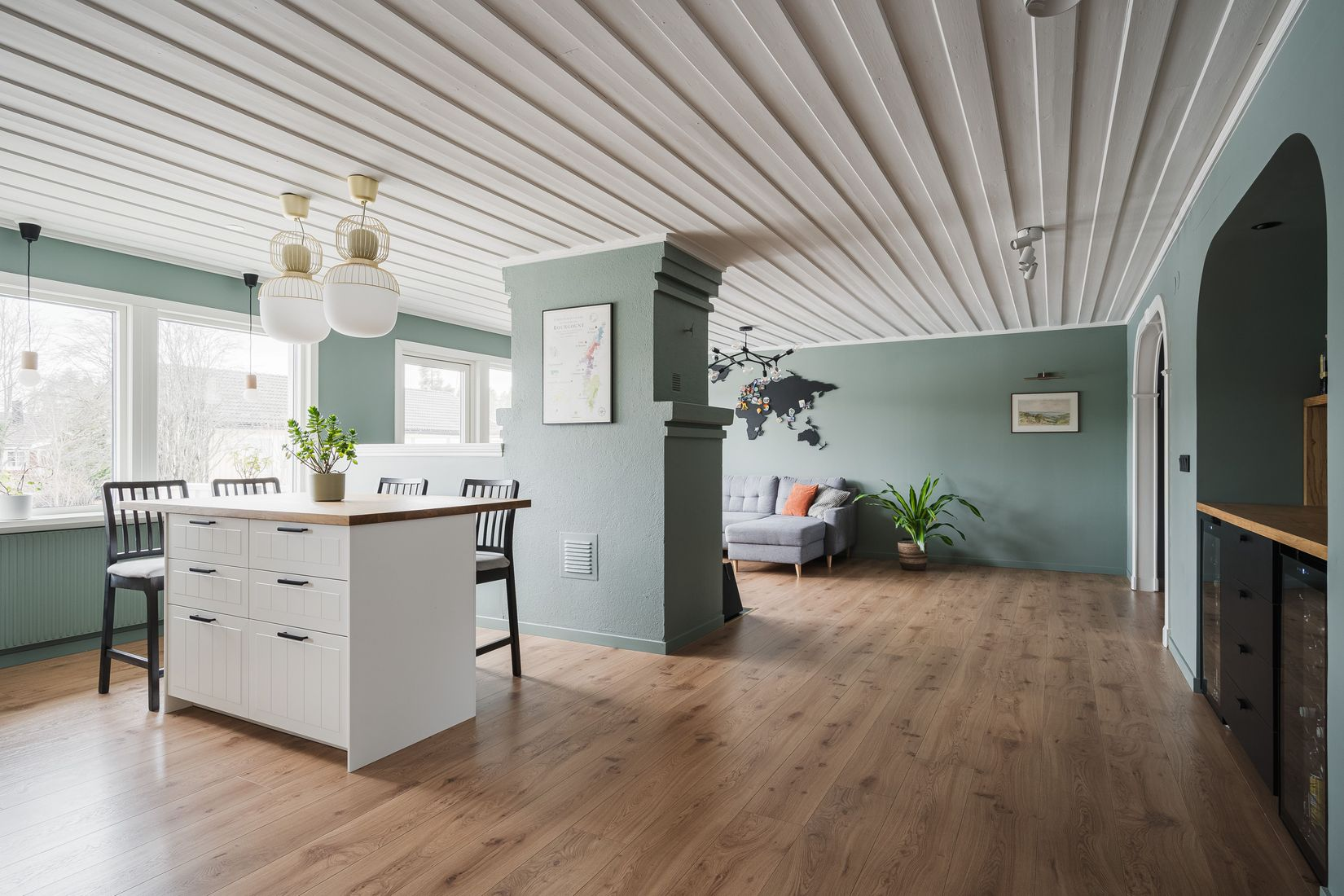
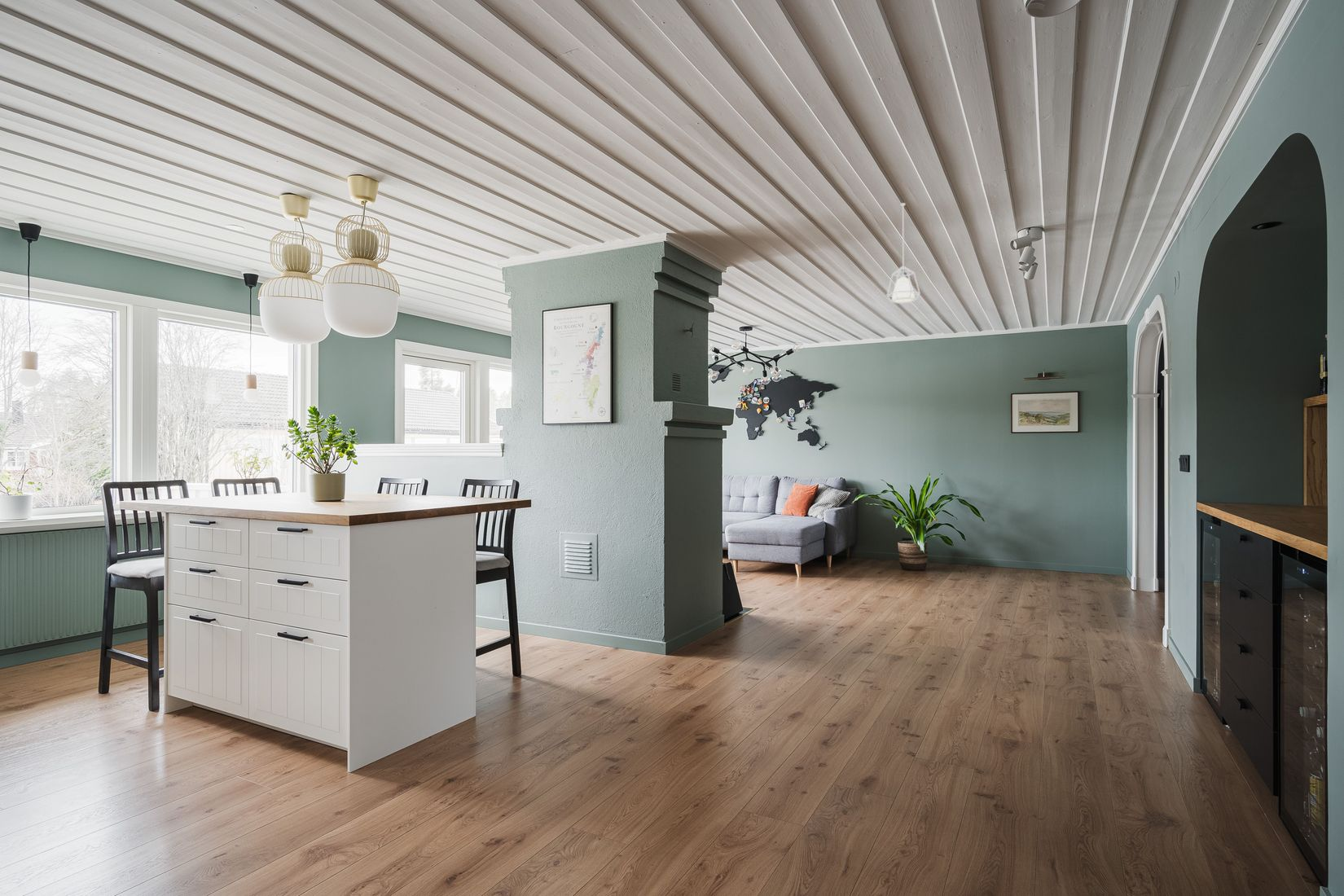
+ pendant lamp [885,202,921,304]
